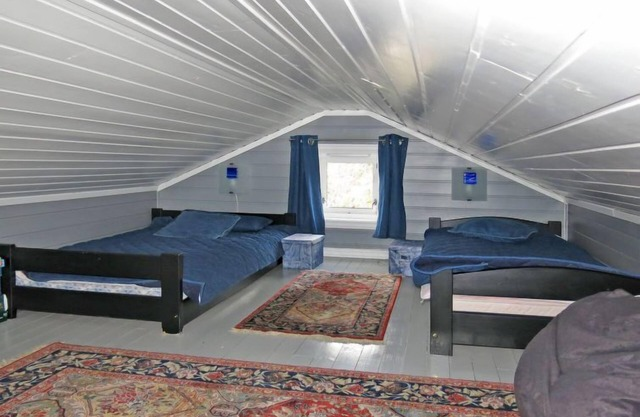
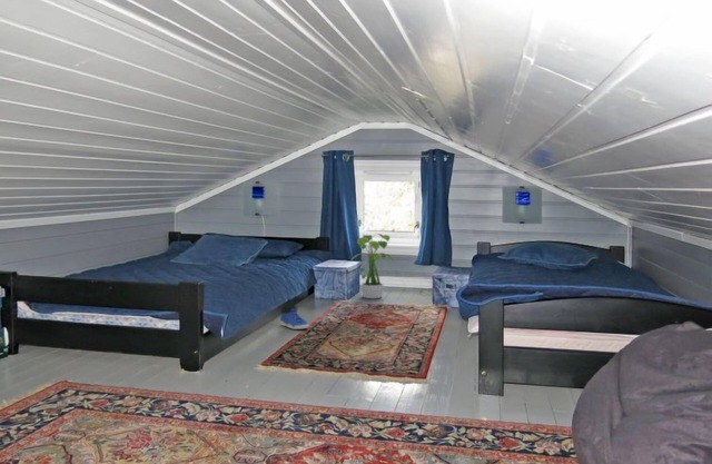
+ sneaker [279,304,309,330]
+ potted plant [350,233,395,299]
